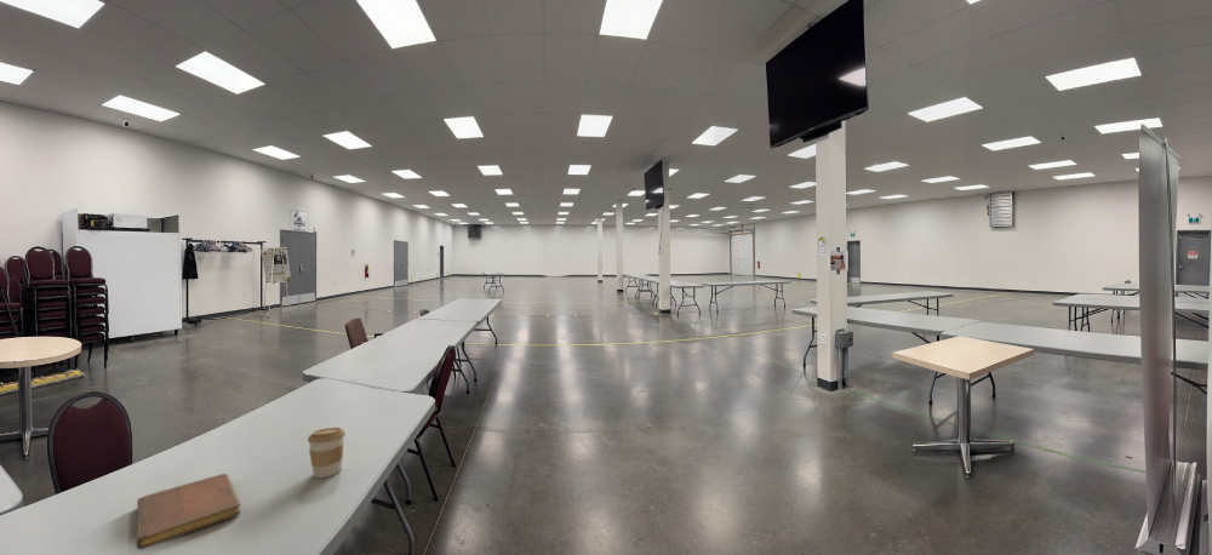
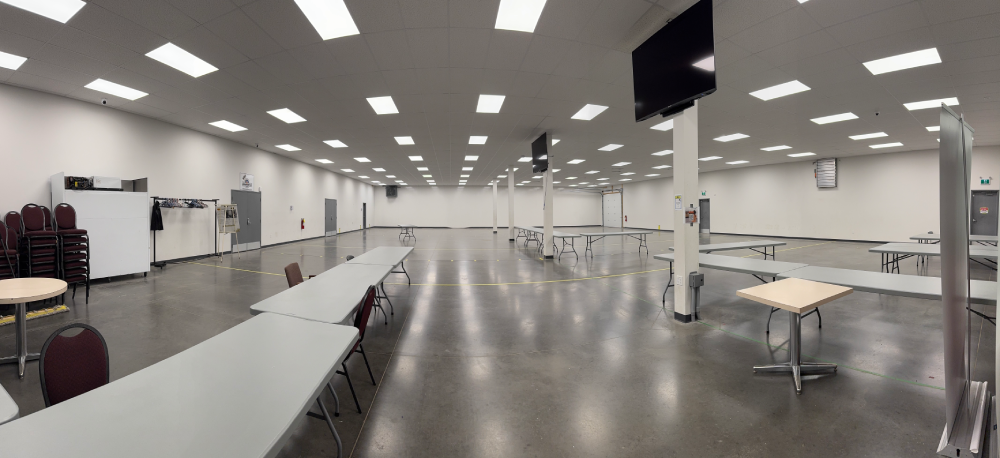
- notebook [135,473,241,550]
- coffee cup [307,427,347,479]
